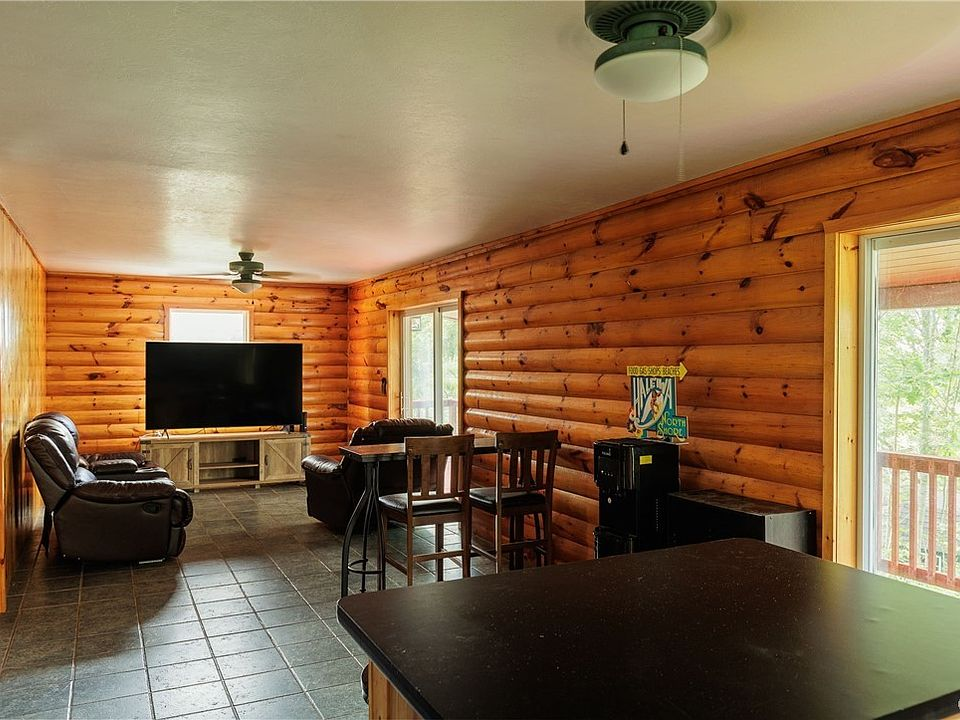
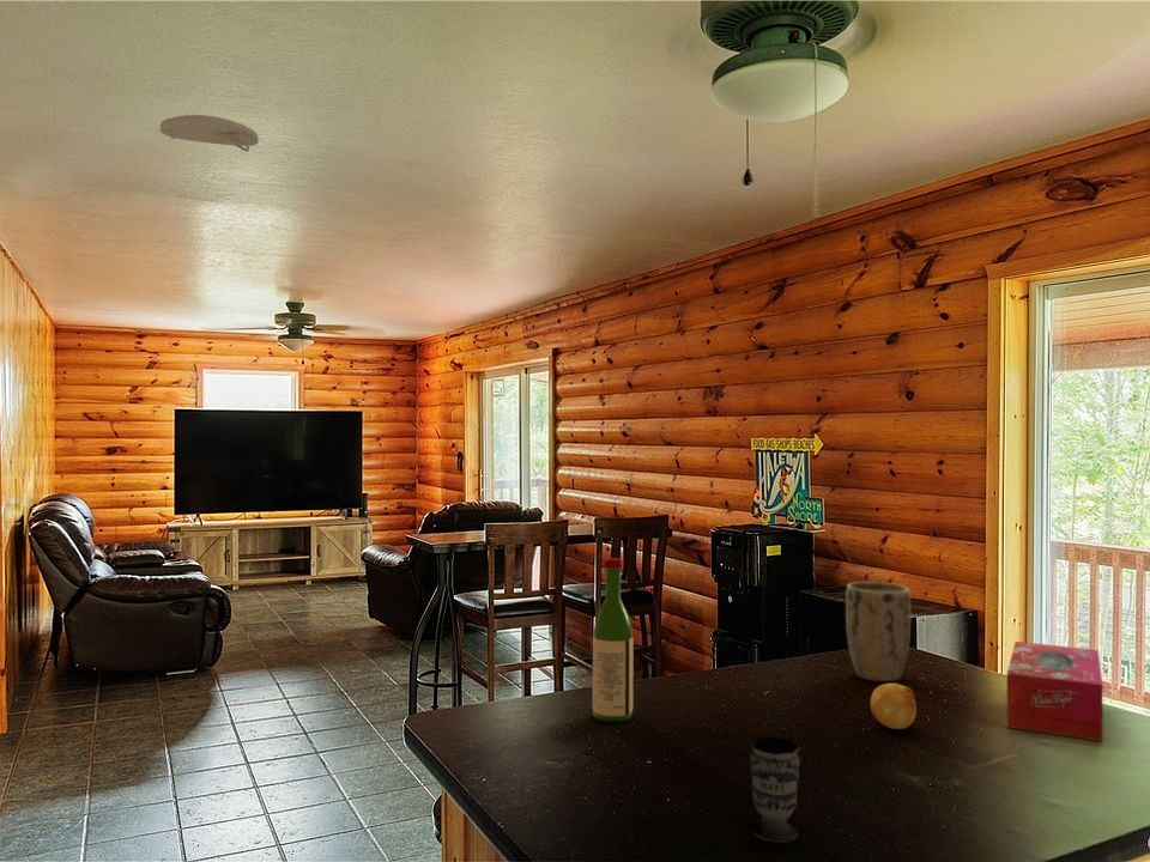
+ plant pot [845,581,912,682]
+ smoke detector [159,114,260,153]
+ wine bottle [592,557,634,723]
+ tissue box [1006,641,1103,742]
+ fruit [870,682,918,730]
+ cup [749,736,801,844]
